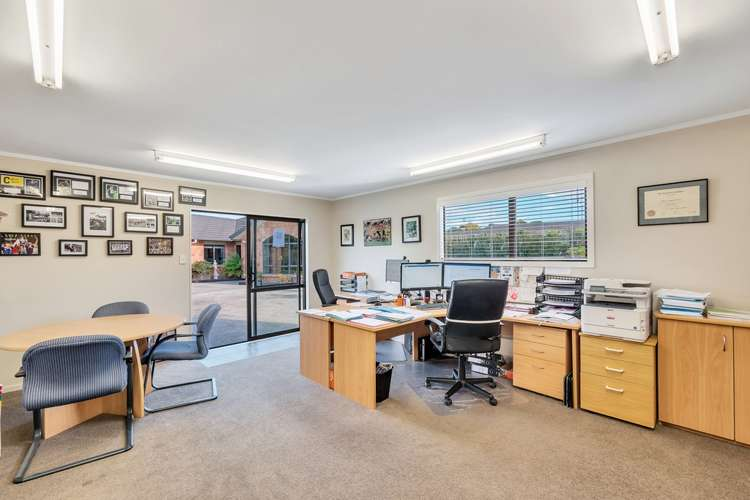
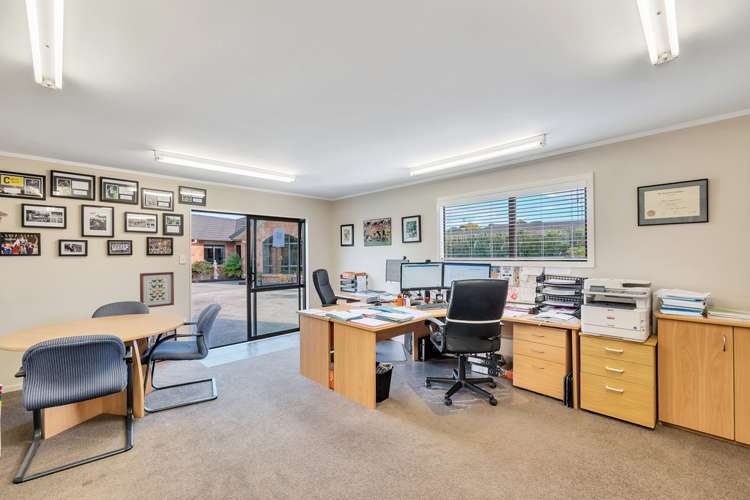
+ wall art [139,271,175,309]
